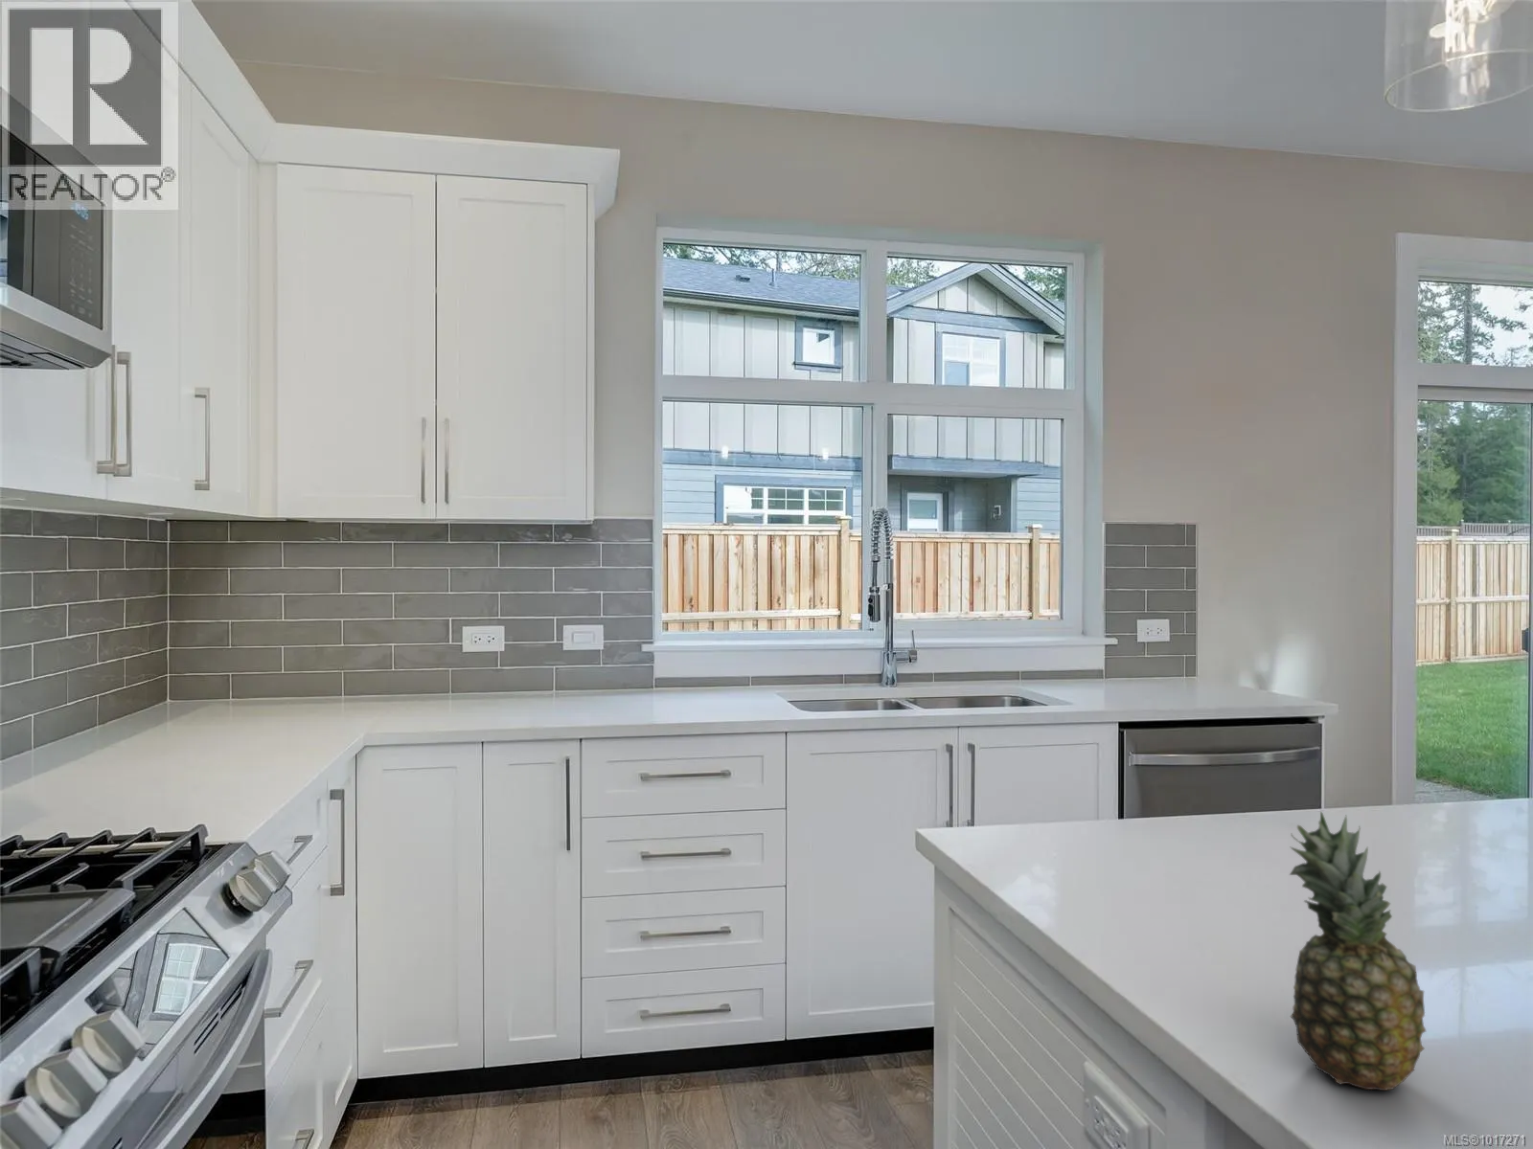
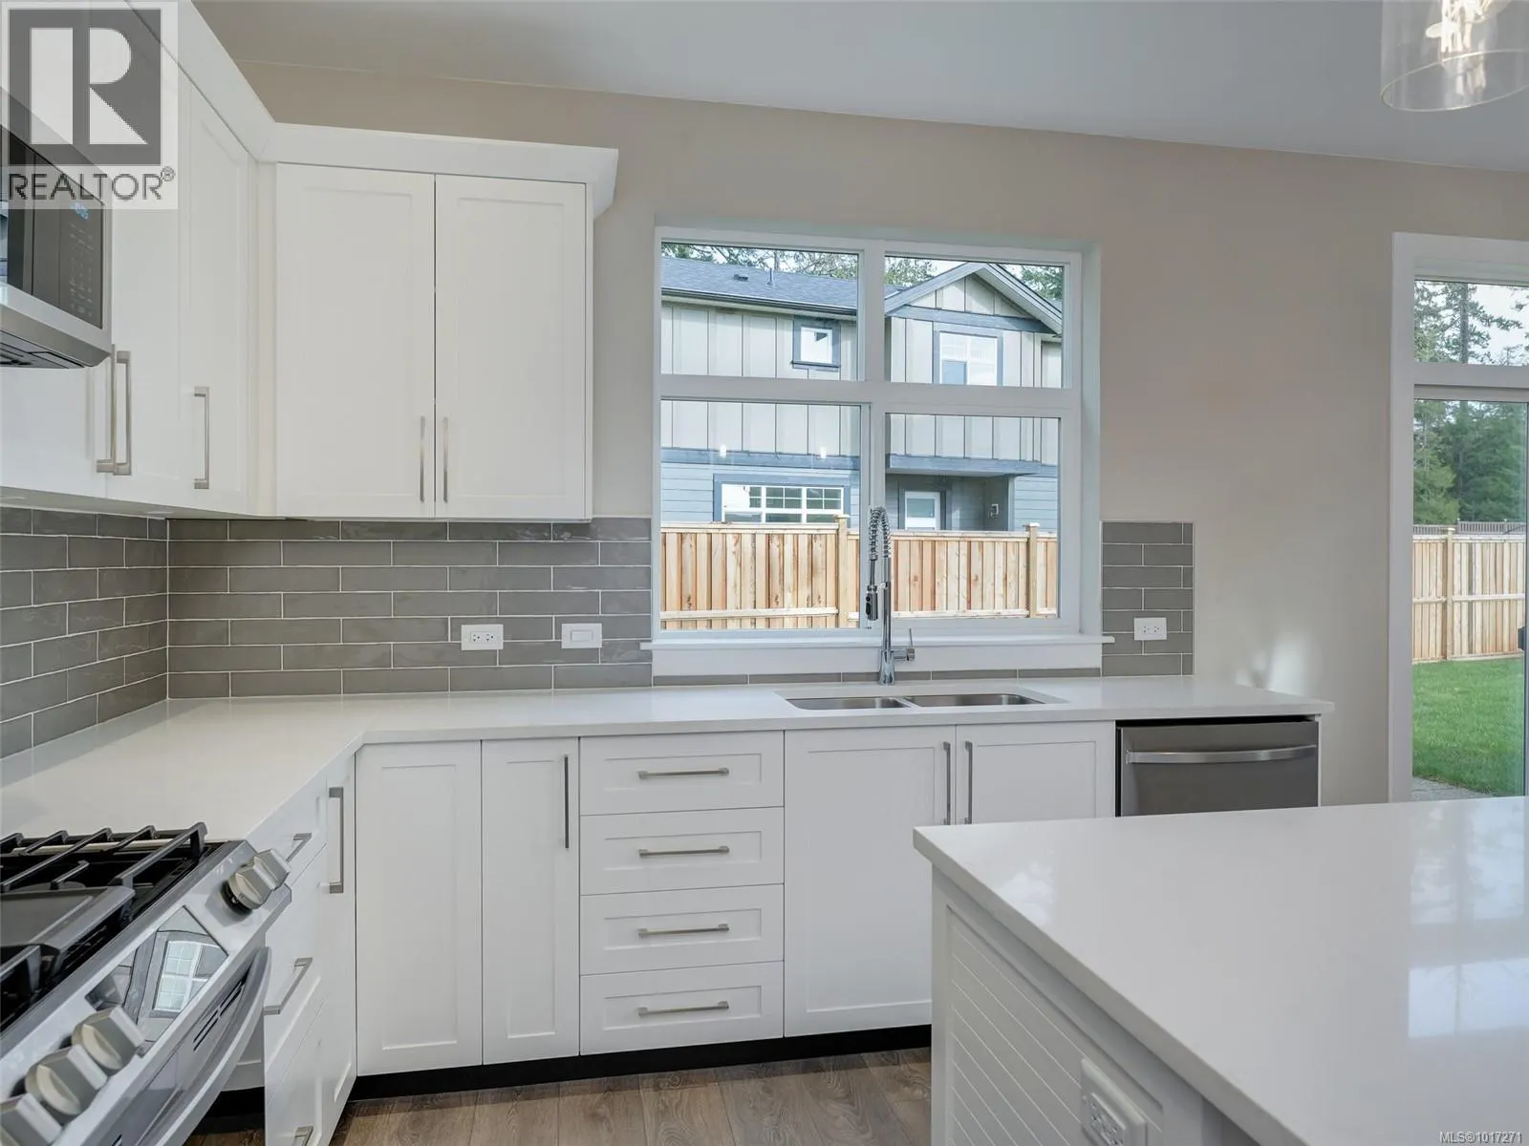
- fruit [1289,810,1427,1091]
